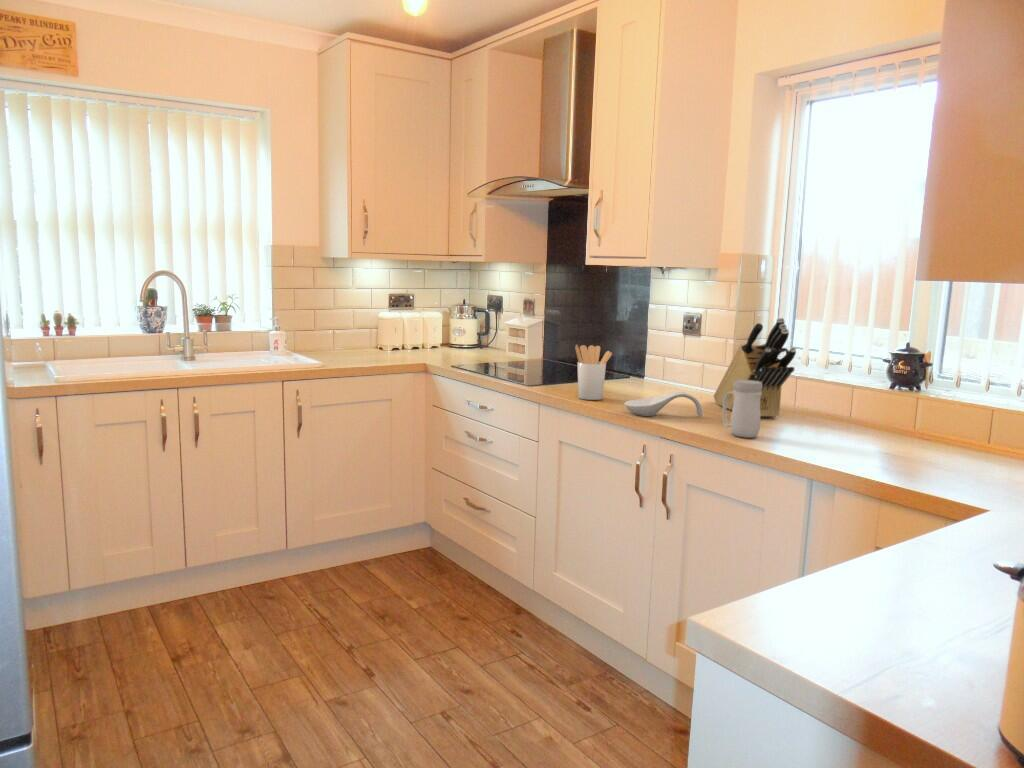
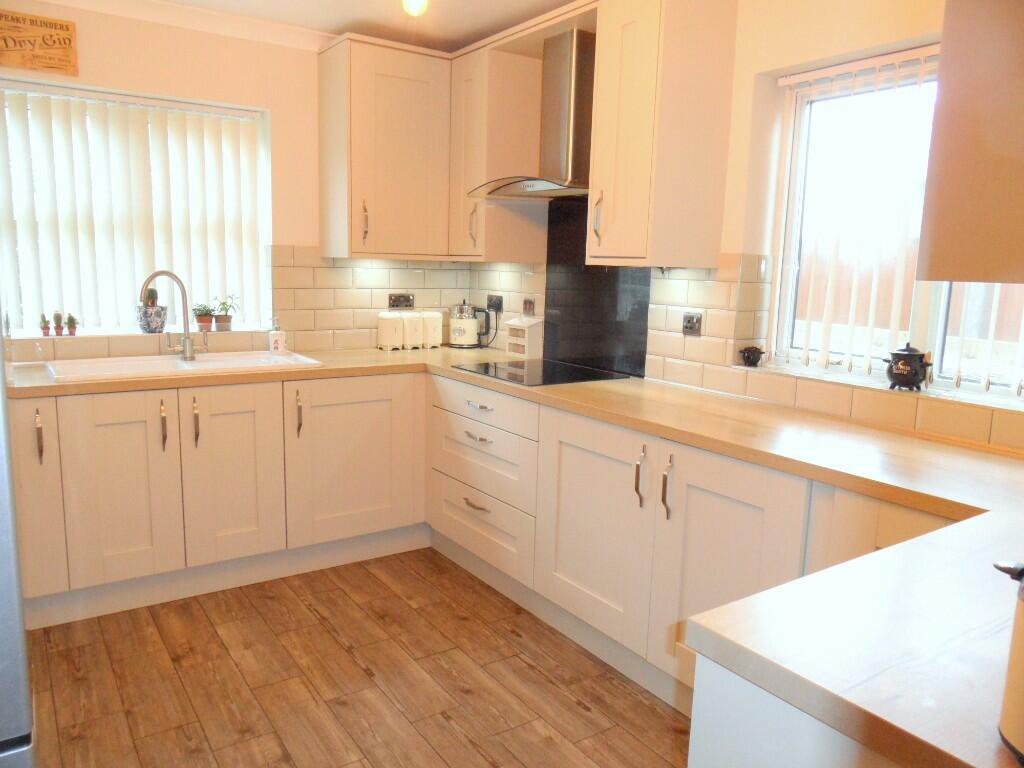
- spoon rest [623,391,704,417]
- knife block [713,317,797,418]
- utensil holder [574,344,613,401]
- mug [721,380,762,439]
